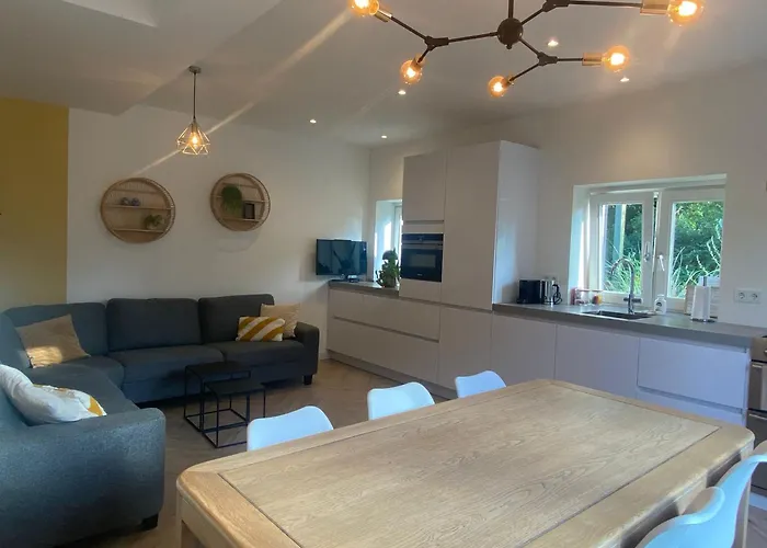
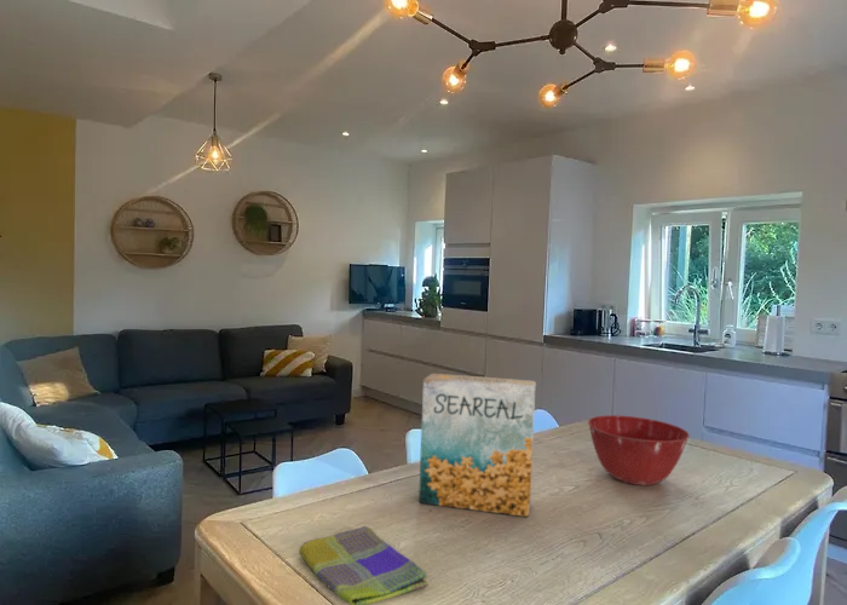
+ dish towel [298,525,430,605]
+ cereal box [417,373,537,518]
+ mixing bowl [587,414,691,486]
